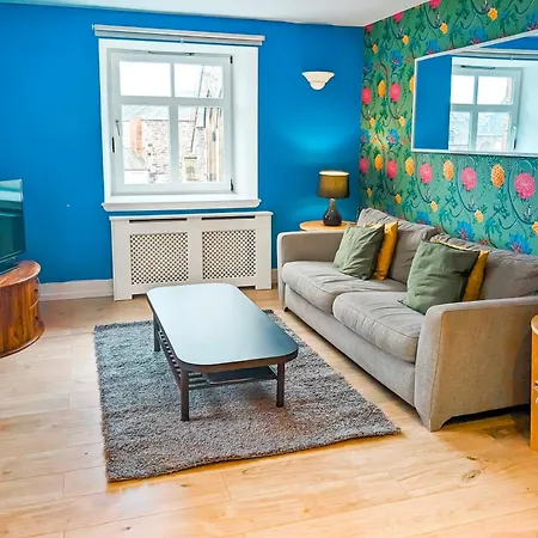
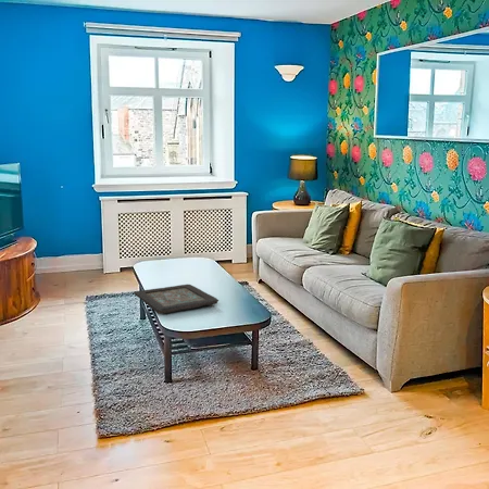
+ decorative tray [133,284,220,315]
